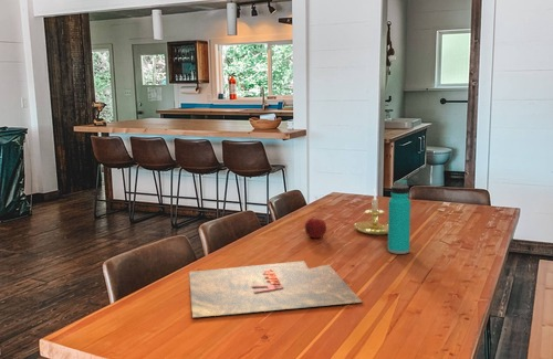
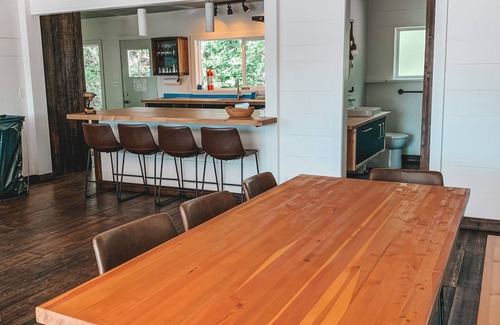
- water bottle [387,179,411,255]
- candle holder [353,187,388,235]
- placemat [188,260,363,318]
- fruit [304,217,327,239]
